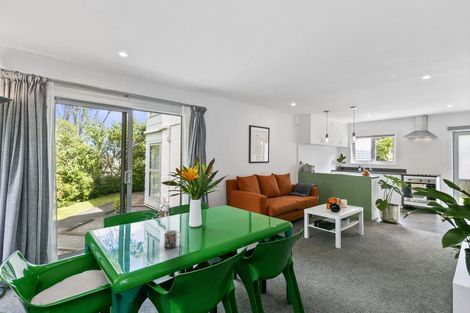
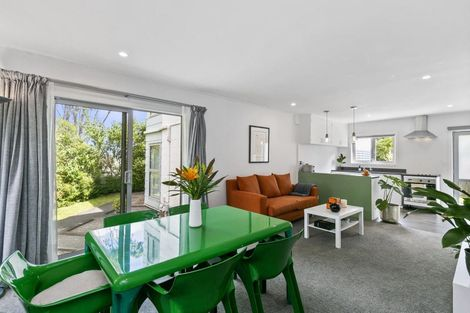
- mug [163,229,183,249]
